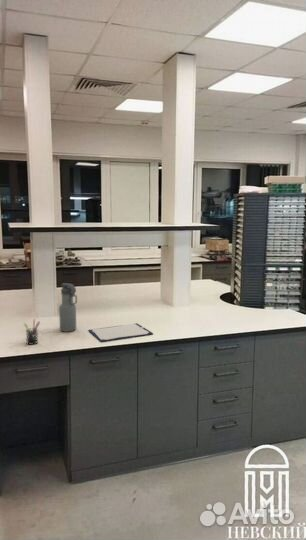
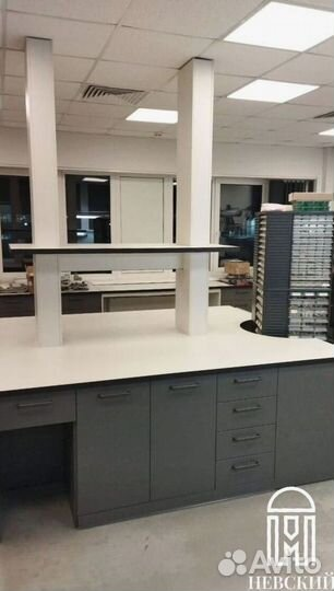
- pen holder [23,318,41,346]
- water bottle [58,282,78,333]
- notepad [87,322,154,343]
